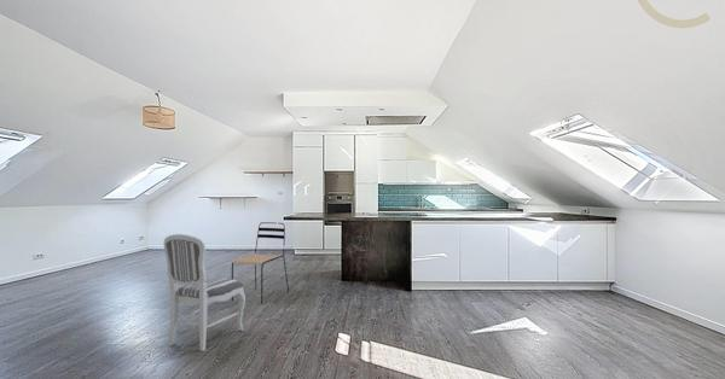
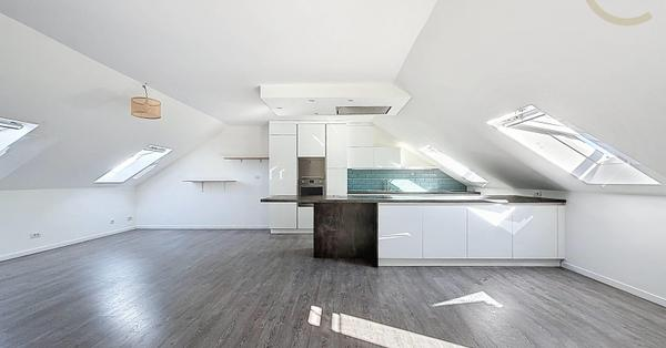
- dining chair [231,221,290,305]
- dining chair [163,233,246,352]
